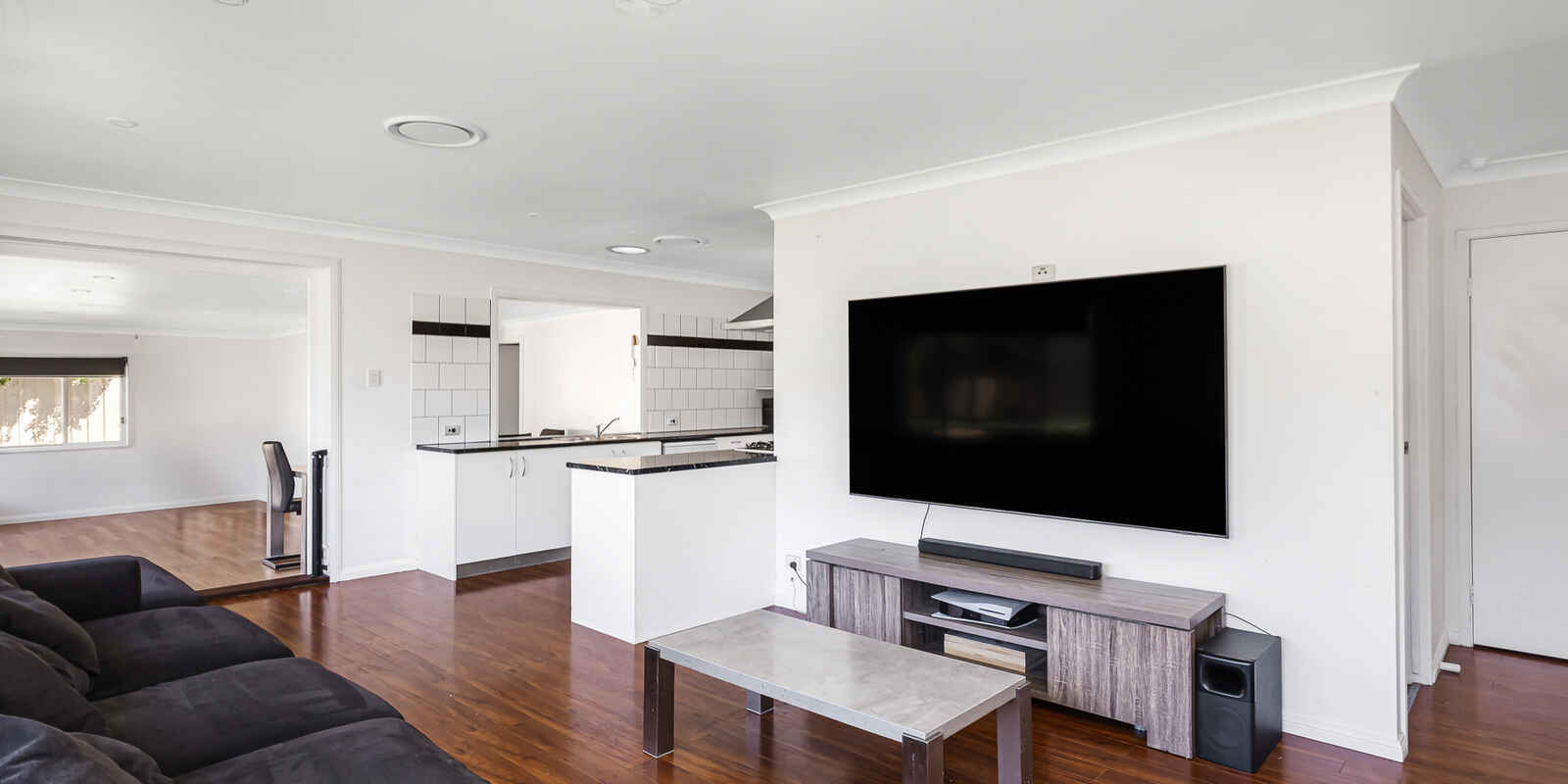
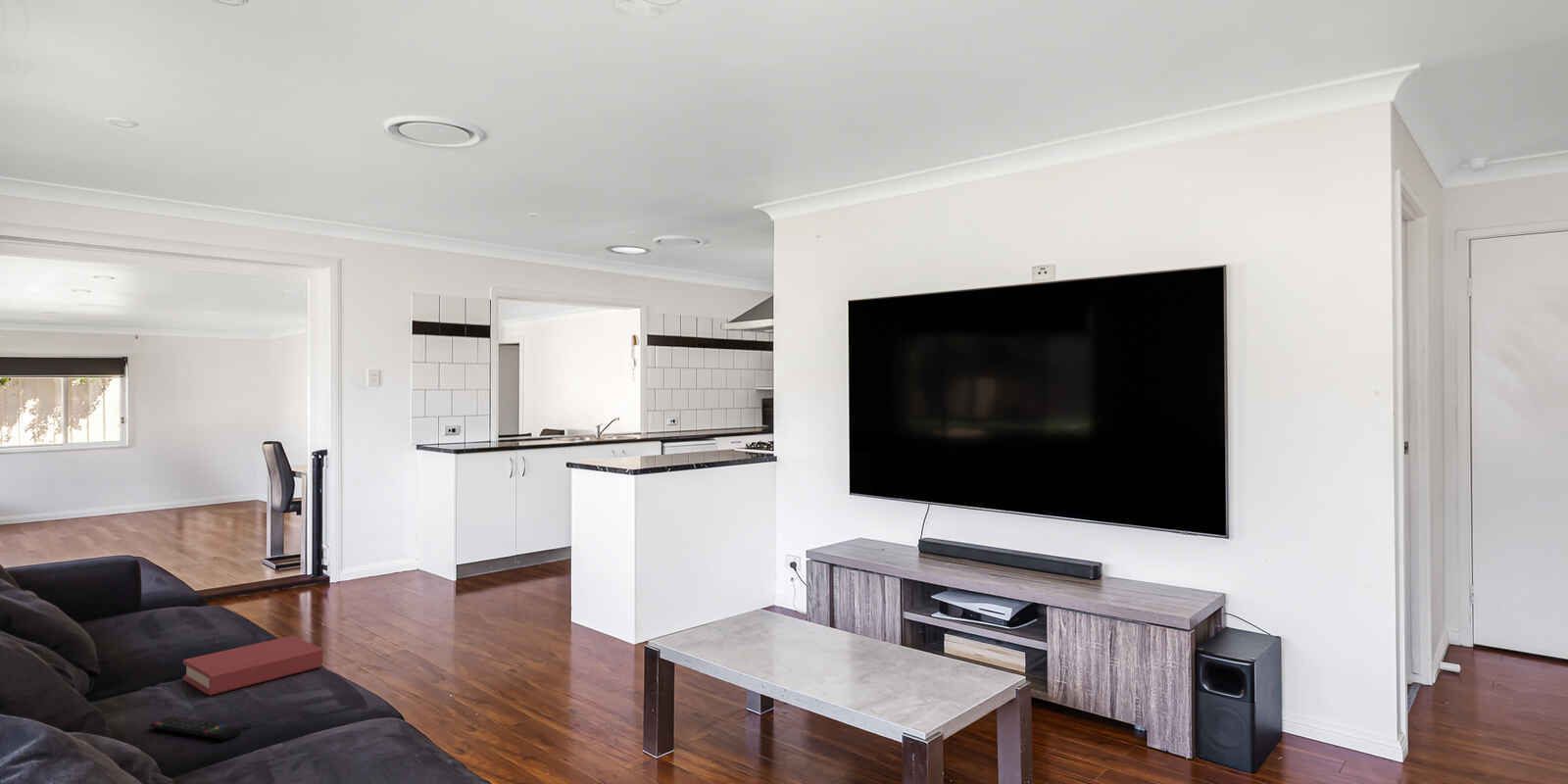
+ hardback book [182,635,323,697]
+ remote control [149,715,244,741]
